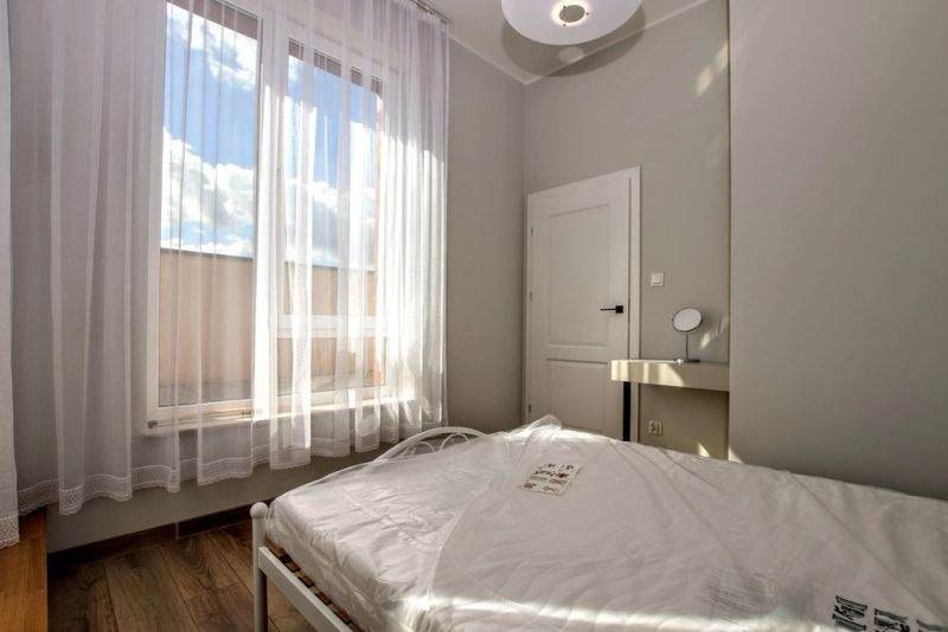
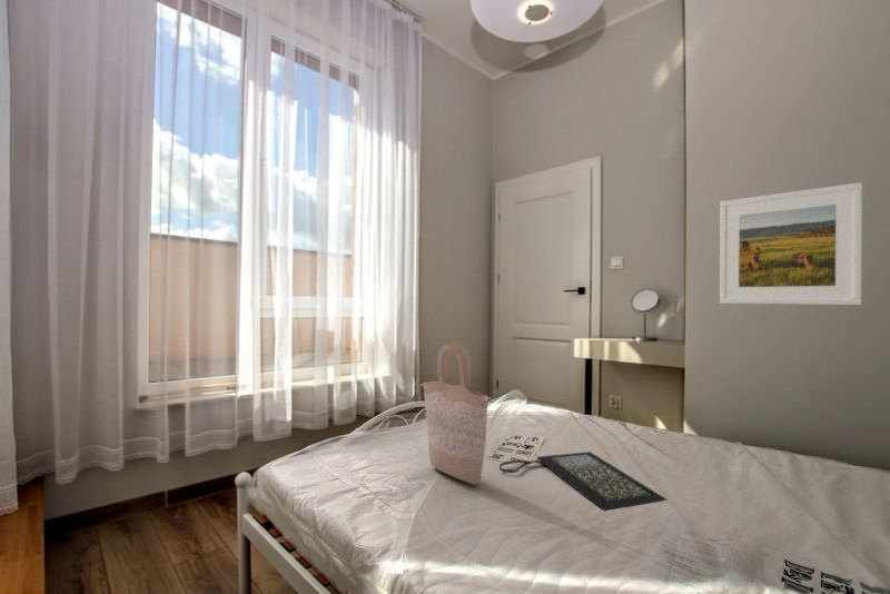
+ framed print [719,181,863,306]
+ shopping bag [419,343,492,486]
+ clutch bag [498,451,669,512]
